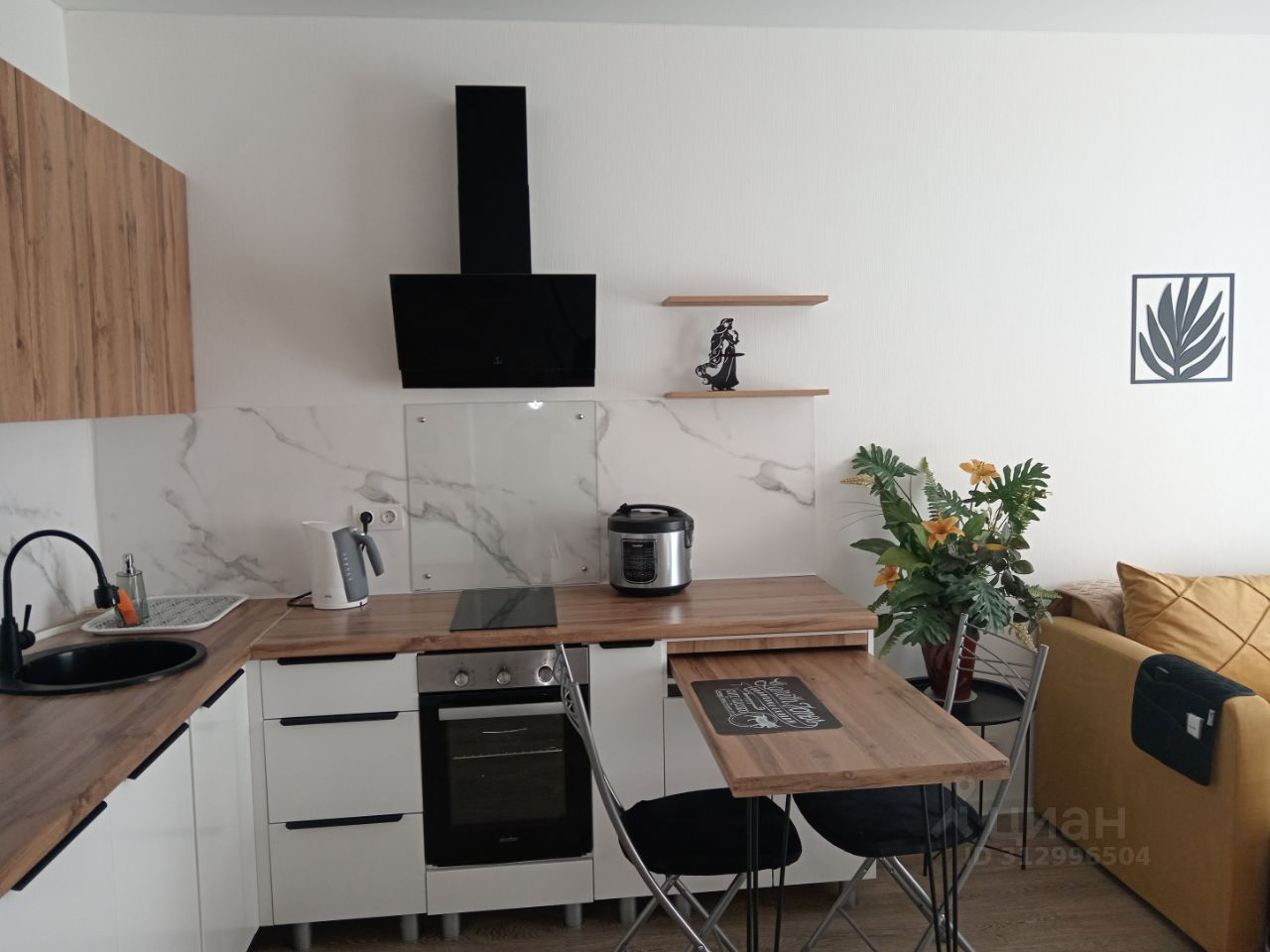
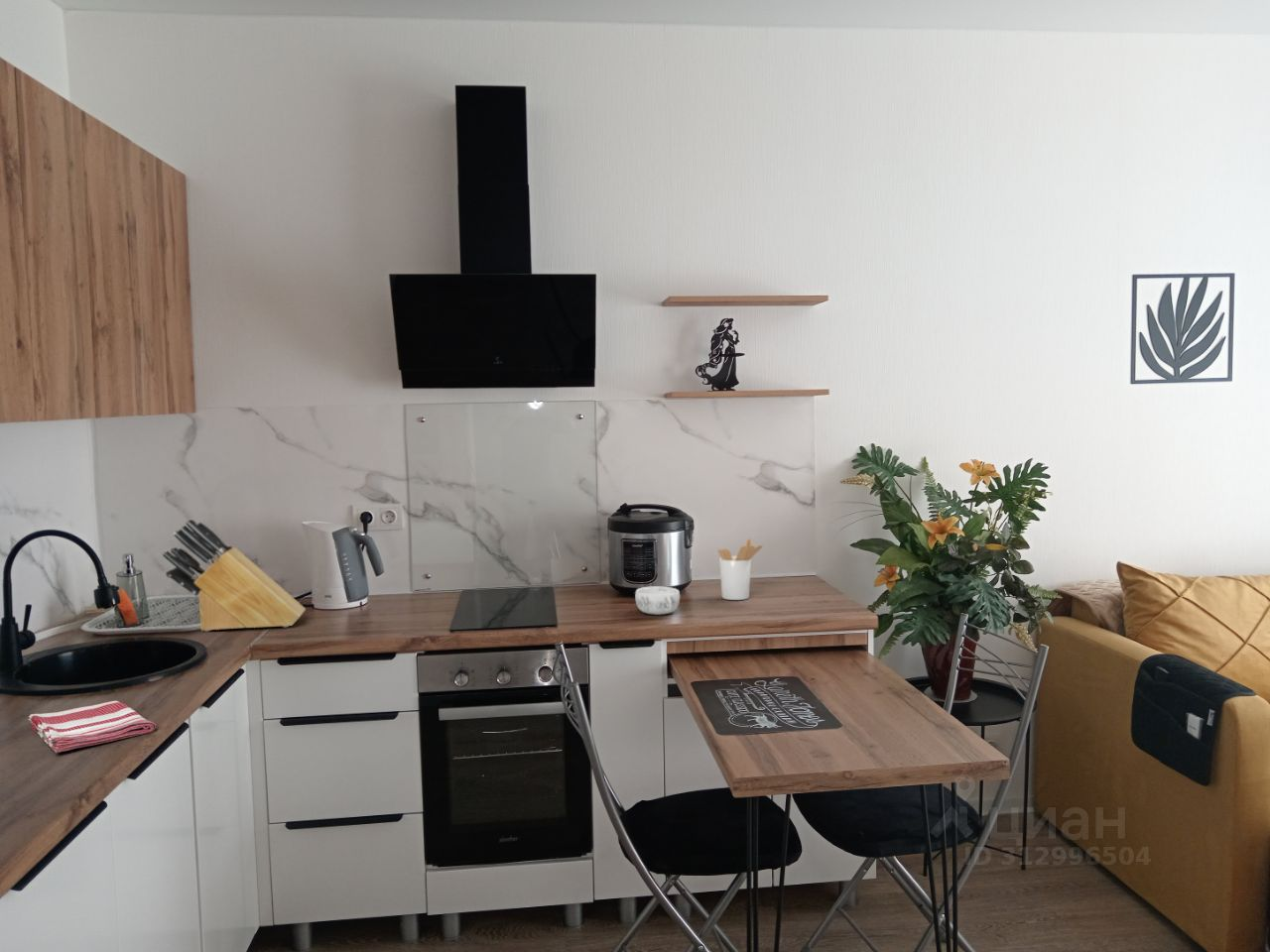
+ utensil holder [717,537,764,601]
+ decorative bowl [634,585,681,616]
+ knife block [162,518,307,633]
+ dish towel [28,699,157,754]
